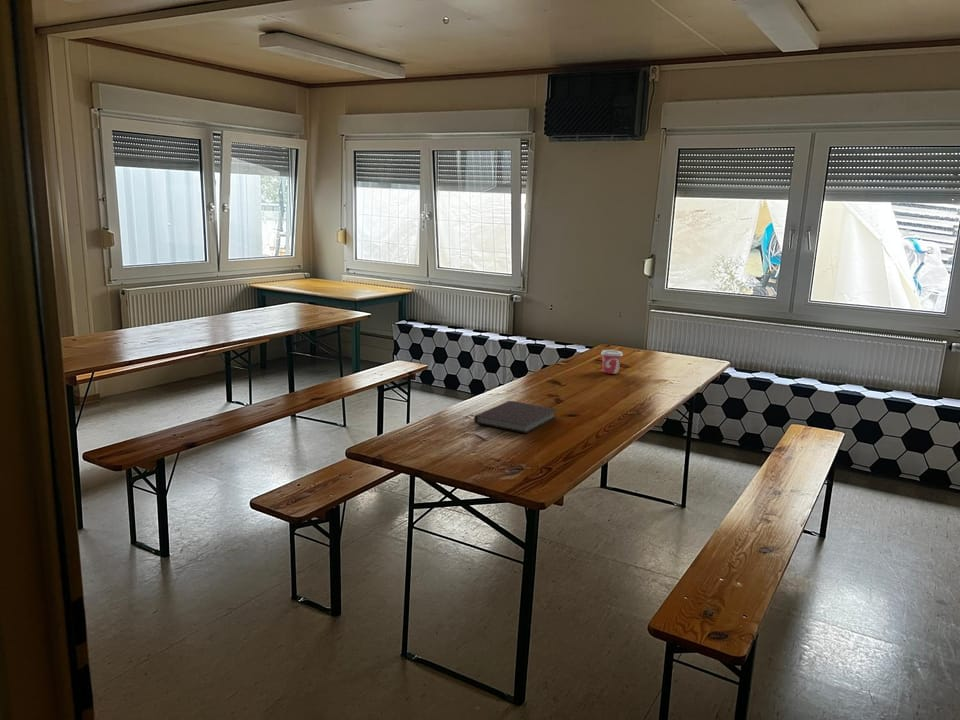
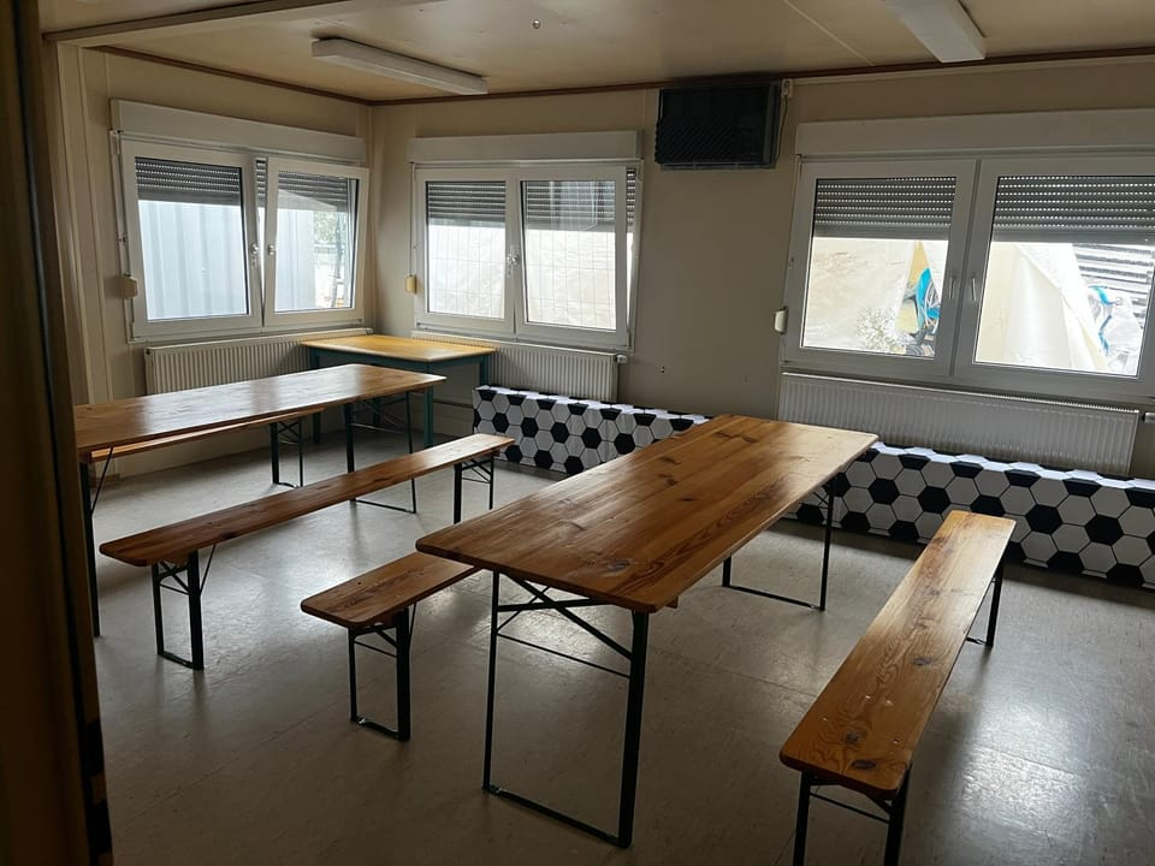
- notebook [473,400,558,434]
- cup [600,349,624,375]
